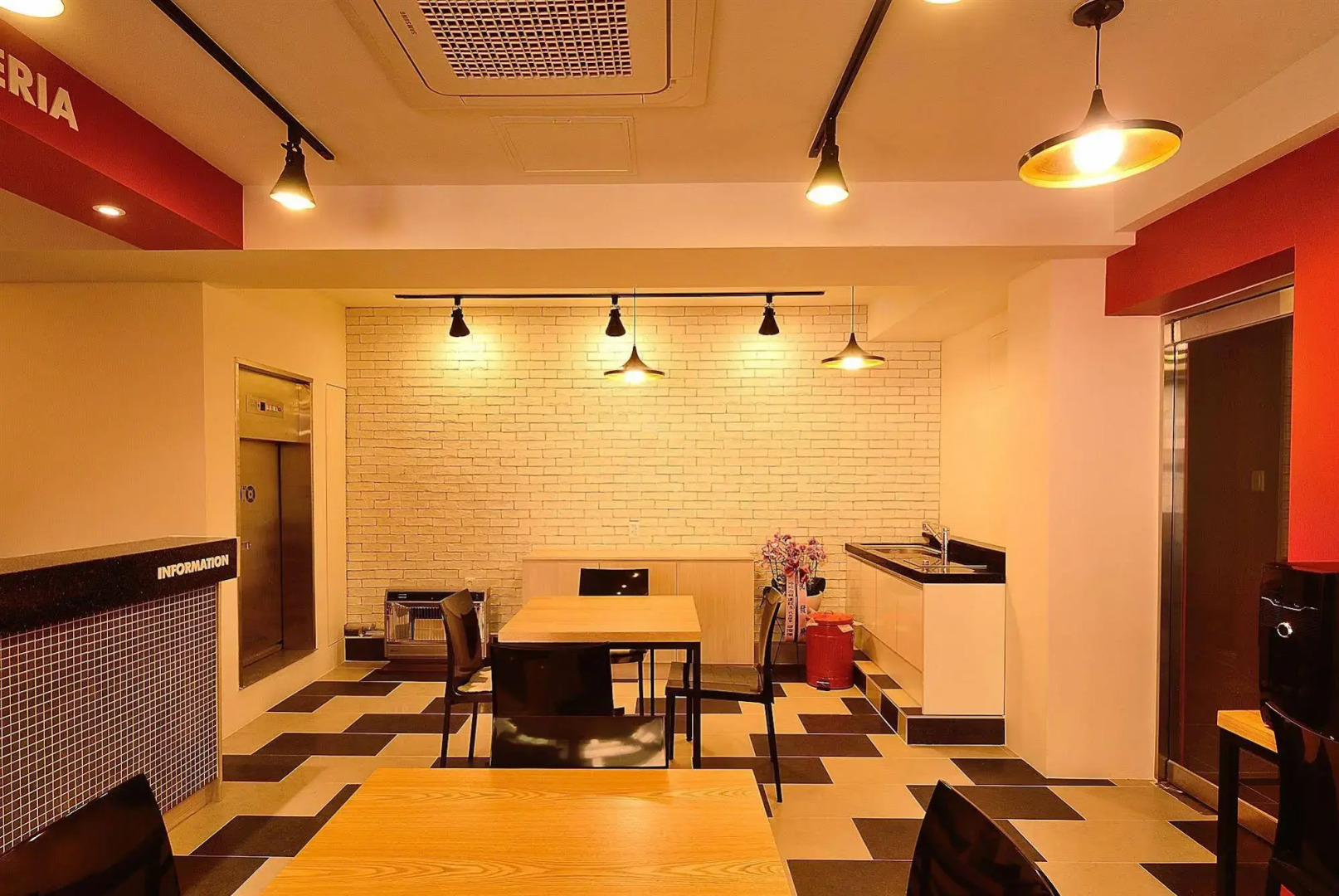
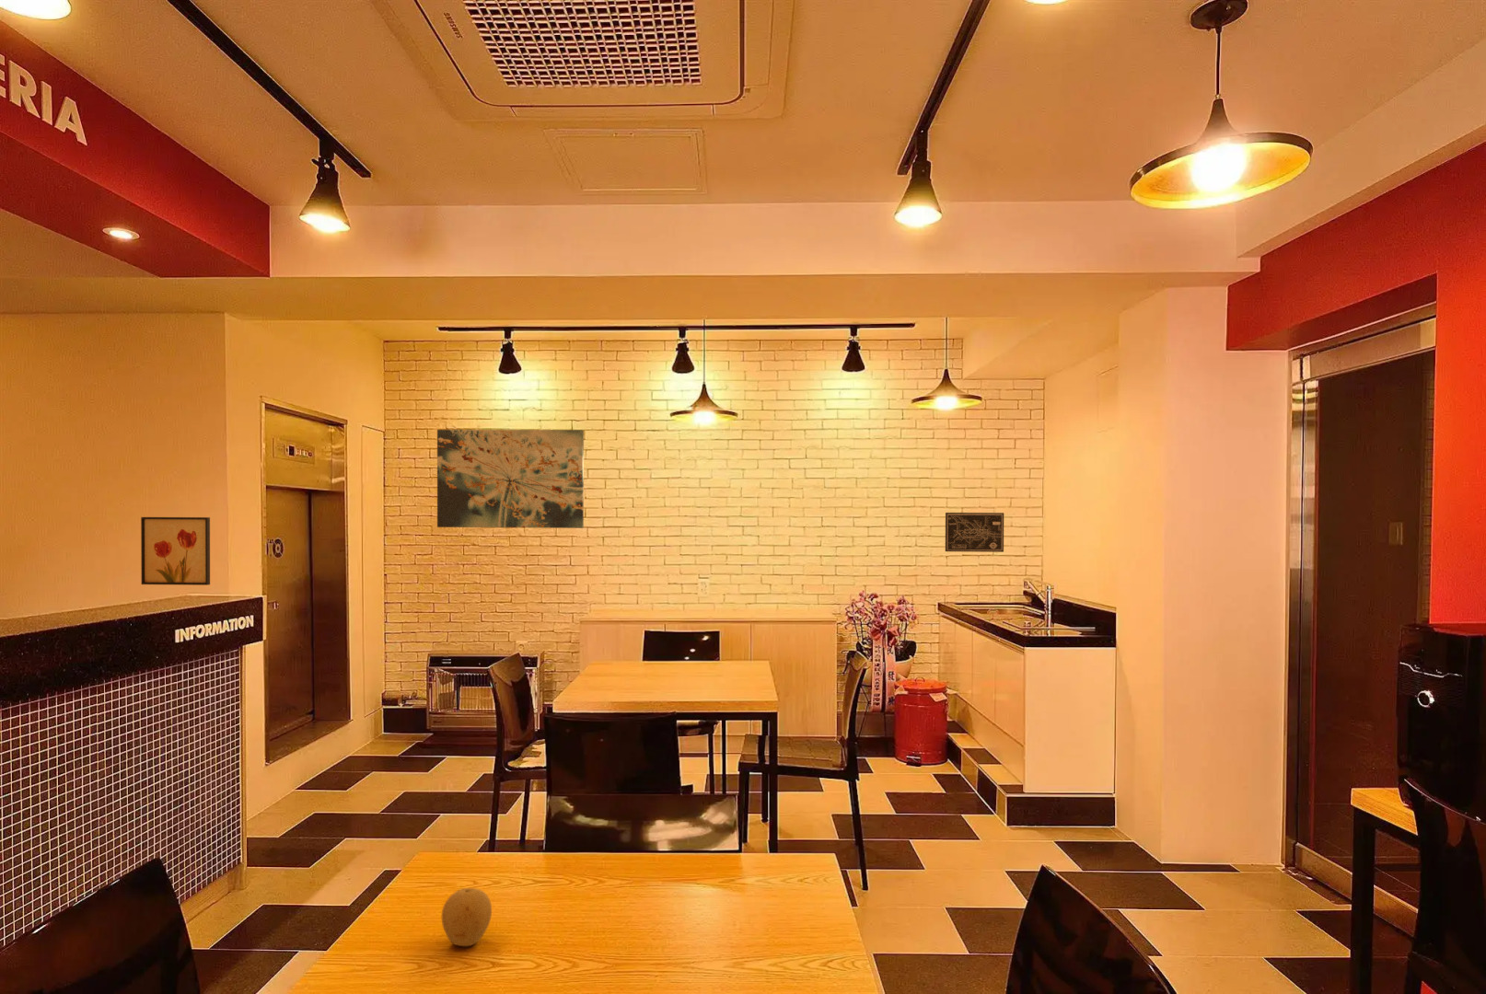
+ wall art [944,511,1004,554]
+ wall art [140,516,211,586]
+ wall art [436,429,585,529]
+ fruit [441,888,493,947]
